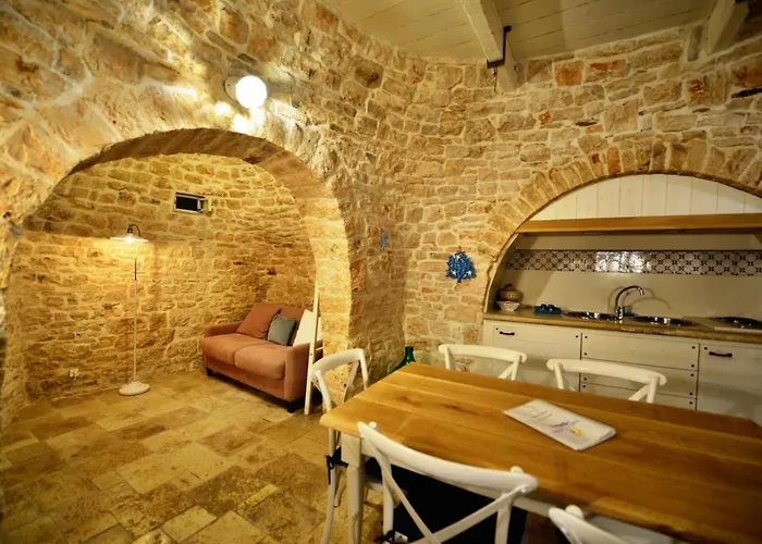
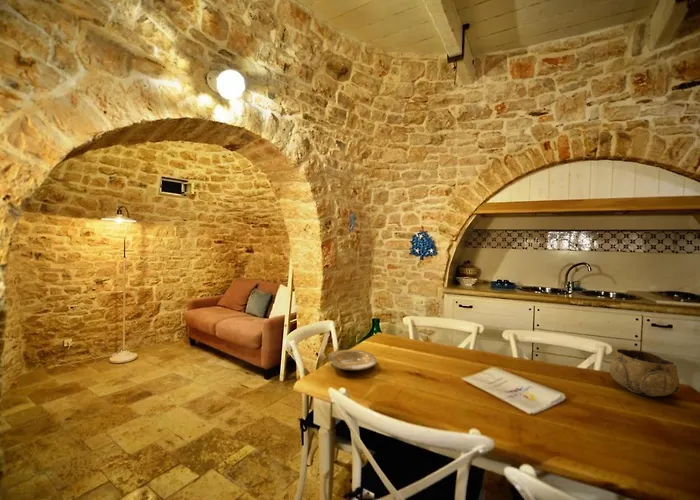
+ decorative bowl [609,348,681,397]
+ plate [328,349,378,371]
